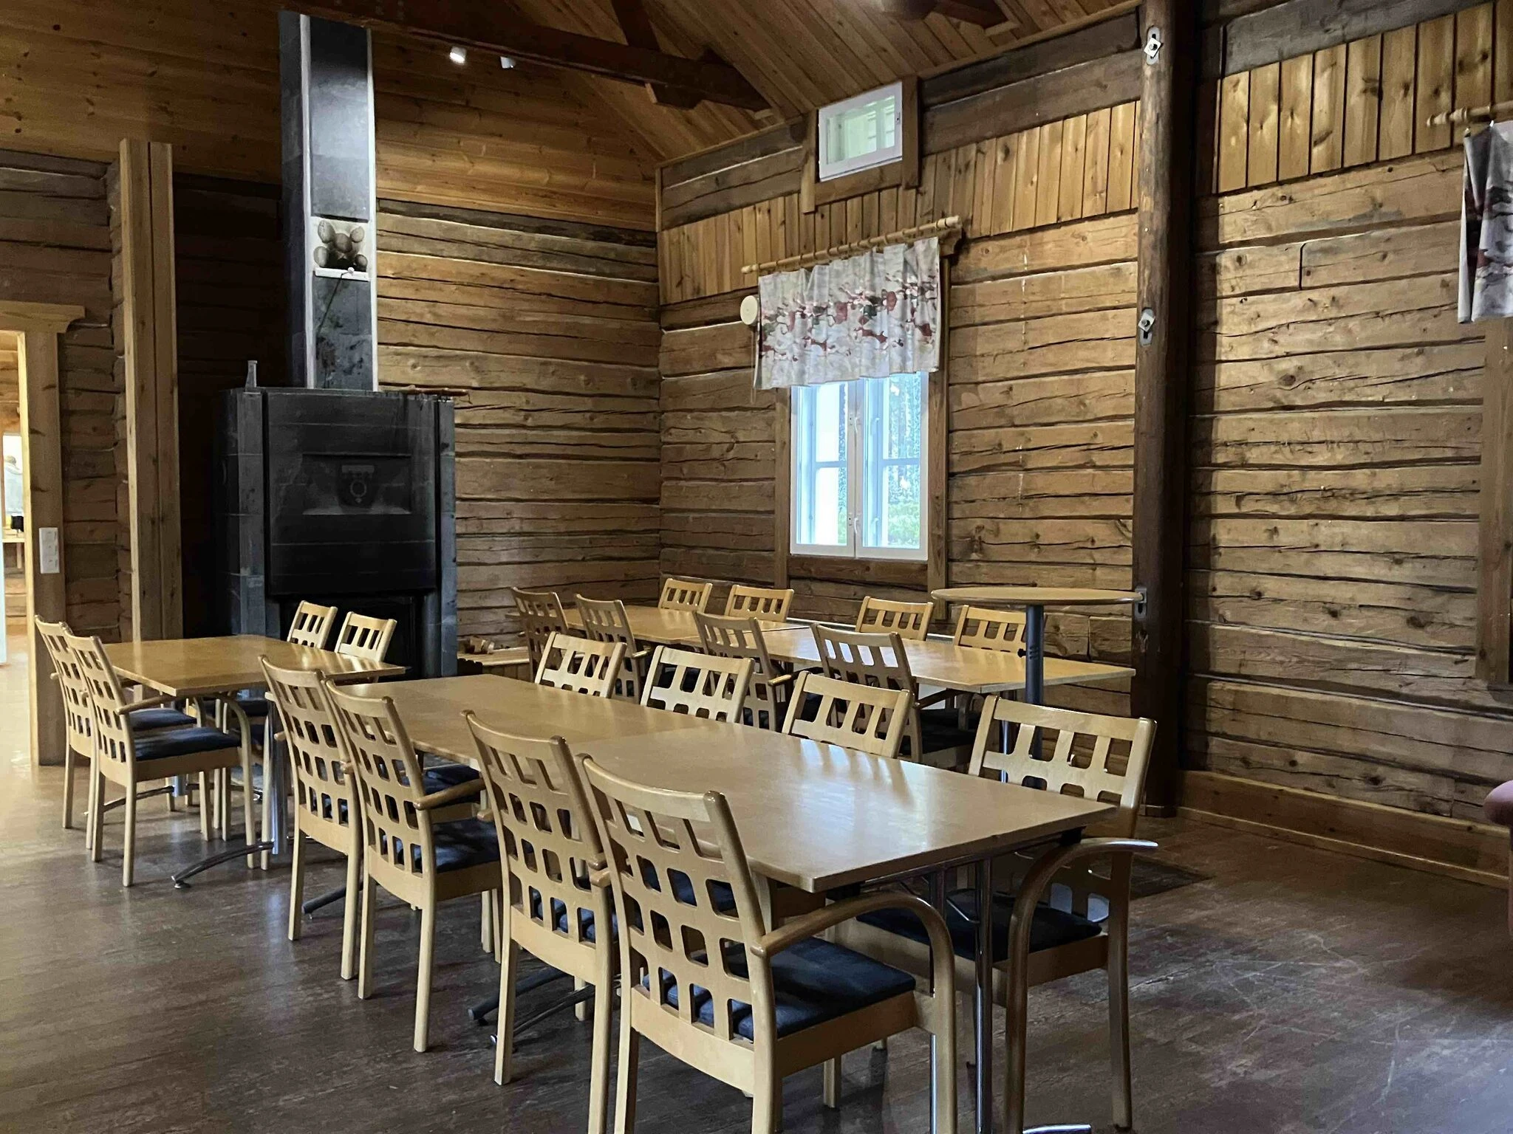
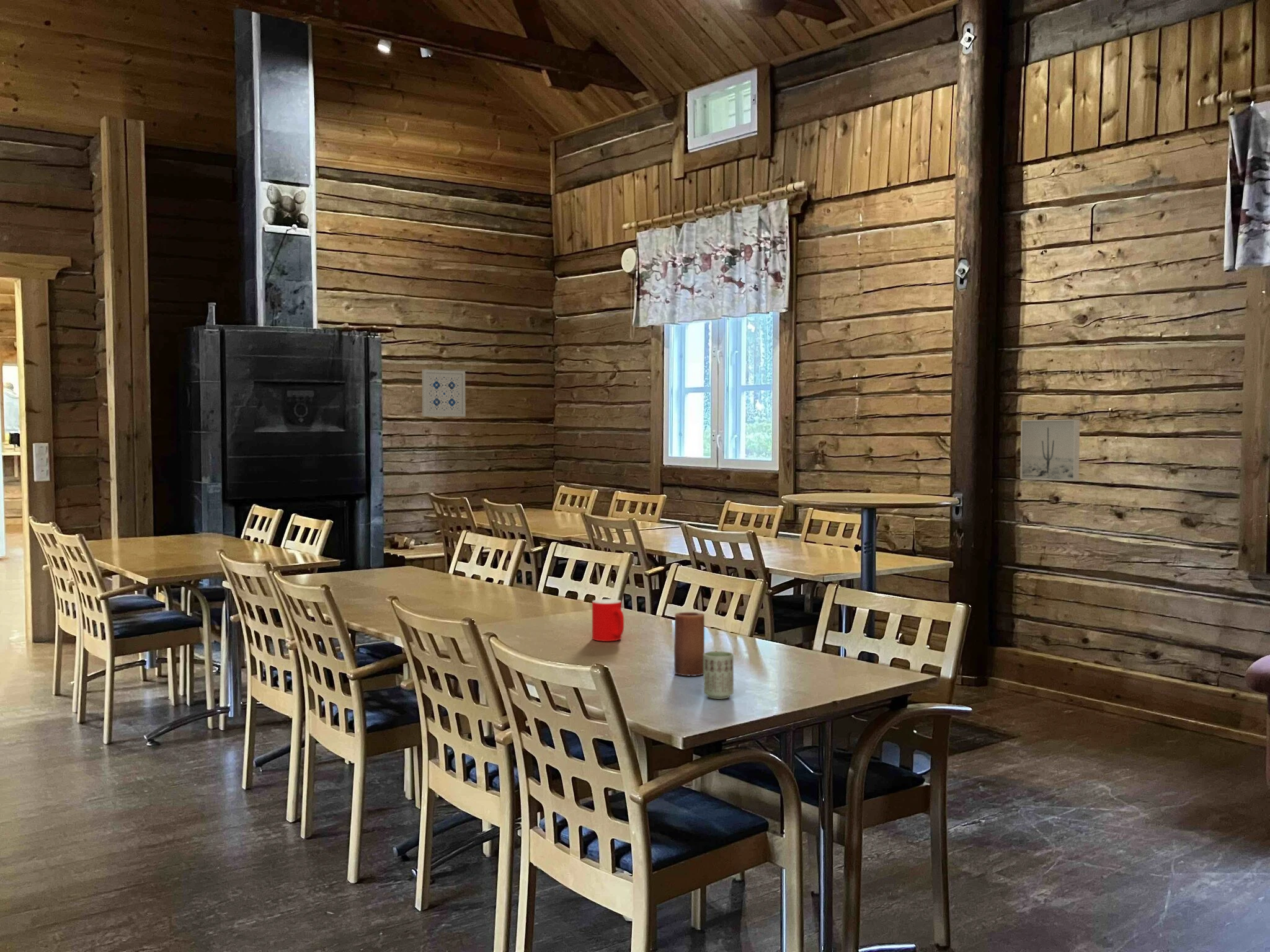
+ cup [703,651,734,700]
+ cup [592,599,624,642]
+ candle [673,612,706,677]
+ wall art [421,369,466,417]
+ wall art [1019,419,1080,482]
